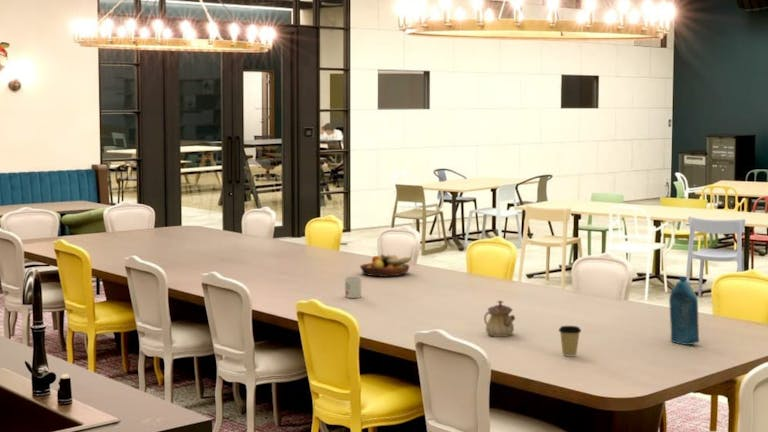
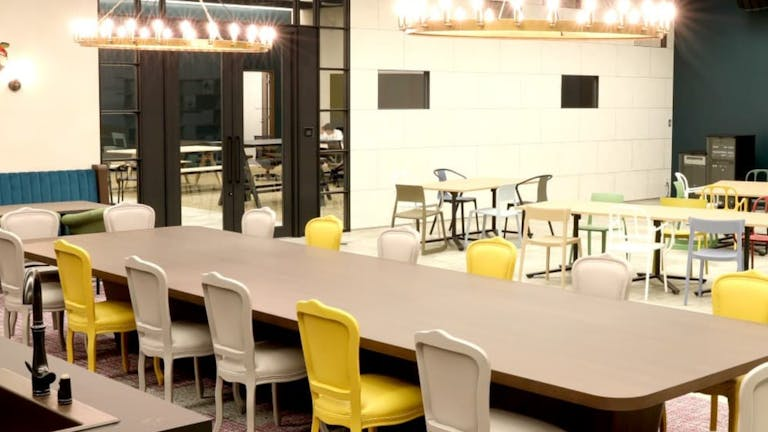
- teapot [483,299,516,338]
- fruit bowl [359,253,412,278]
- mug [344,276,362,299]
- bottle [668,276,701,346]
- coffee cup [558,325,582,358]
